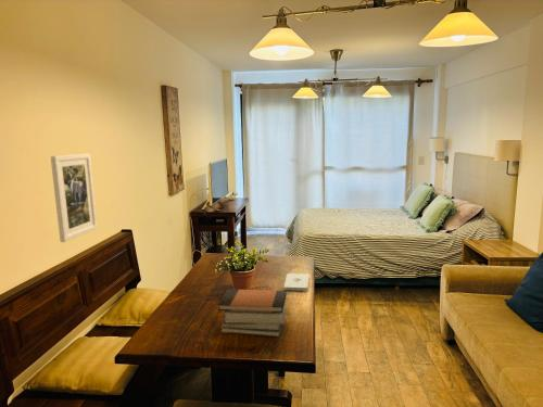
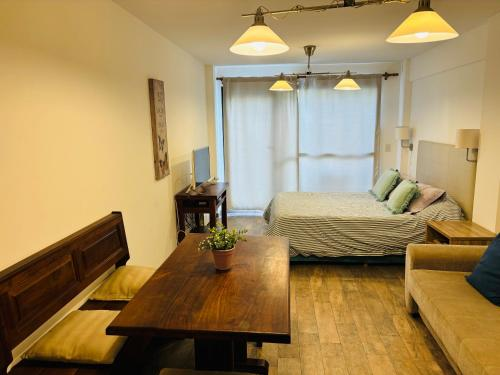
- notepad [282,272,310,292]
- book stack [217,288,288,338]
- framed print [50,152,99,243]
